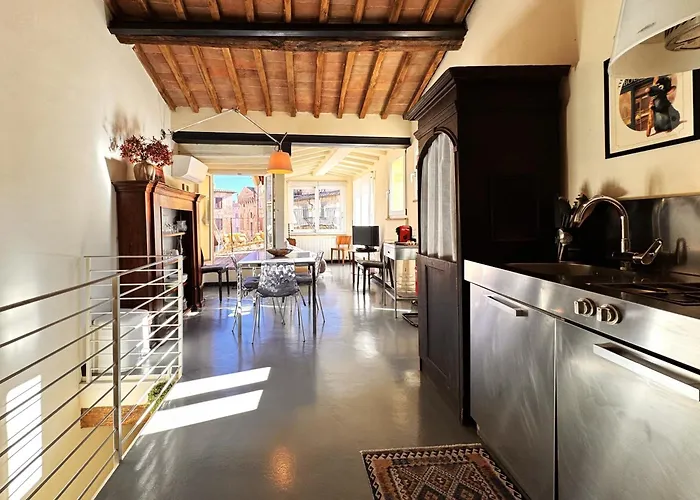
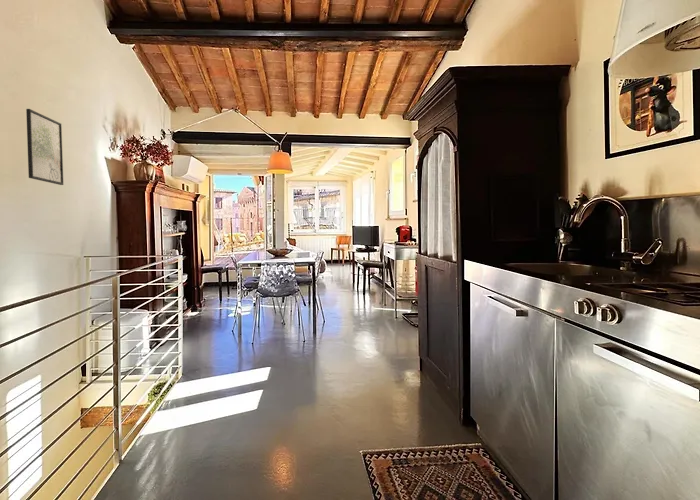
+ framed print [25,108,64,186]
